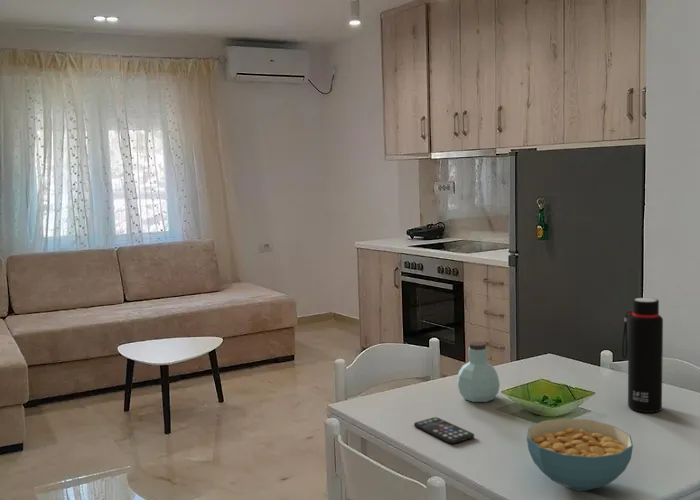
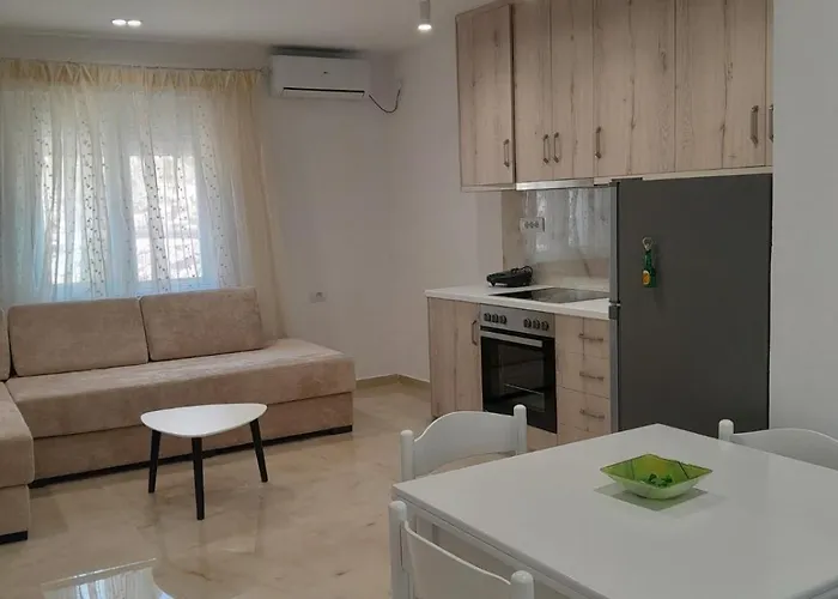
- water bottle [621,297,664,414]
- cereal bowl [526,417,634,492]
- jar [456,341,501,403]
- smartphone [413,416,475,444]
